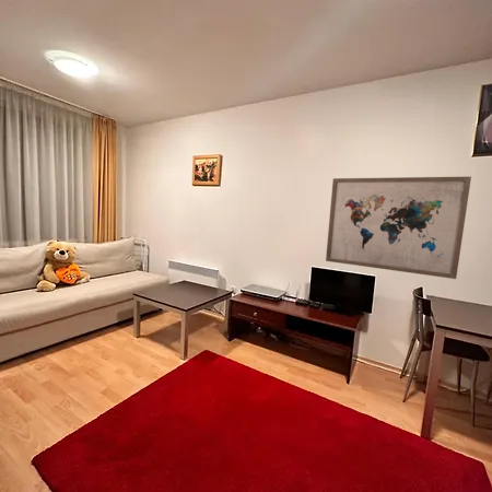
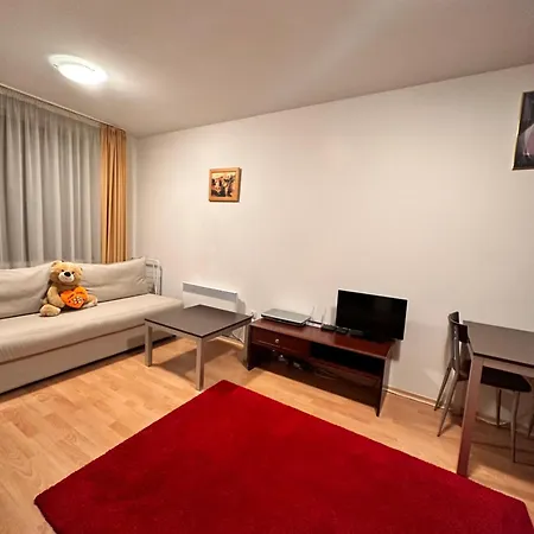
- wall art [325,176,472,280]
